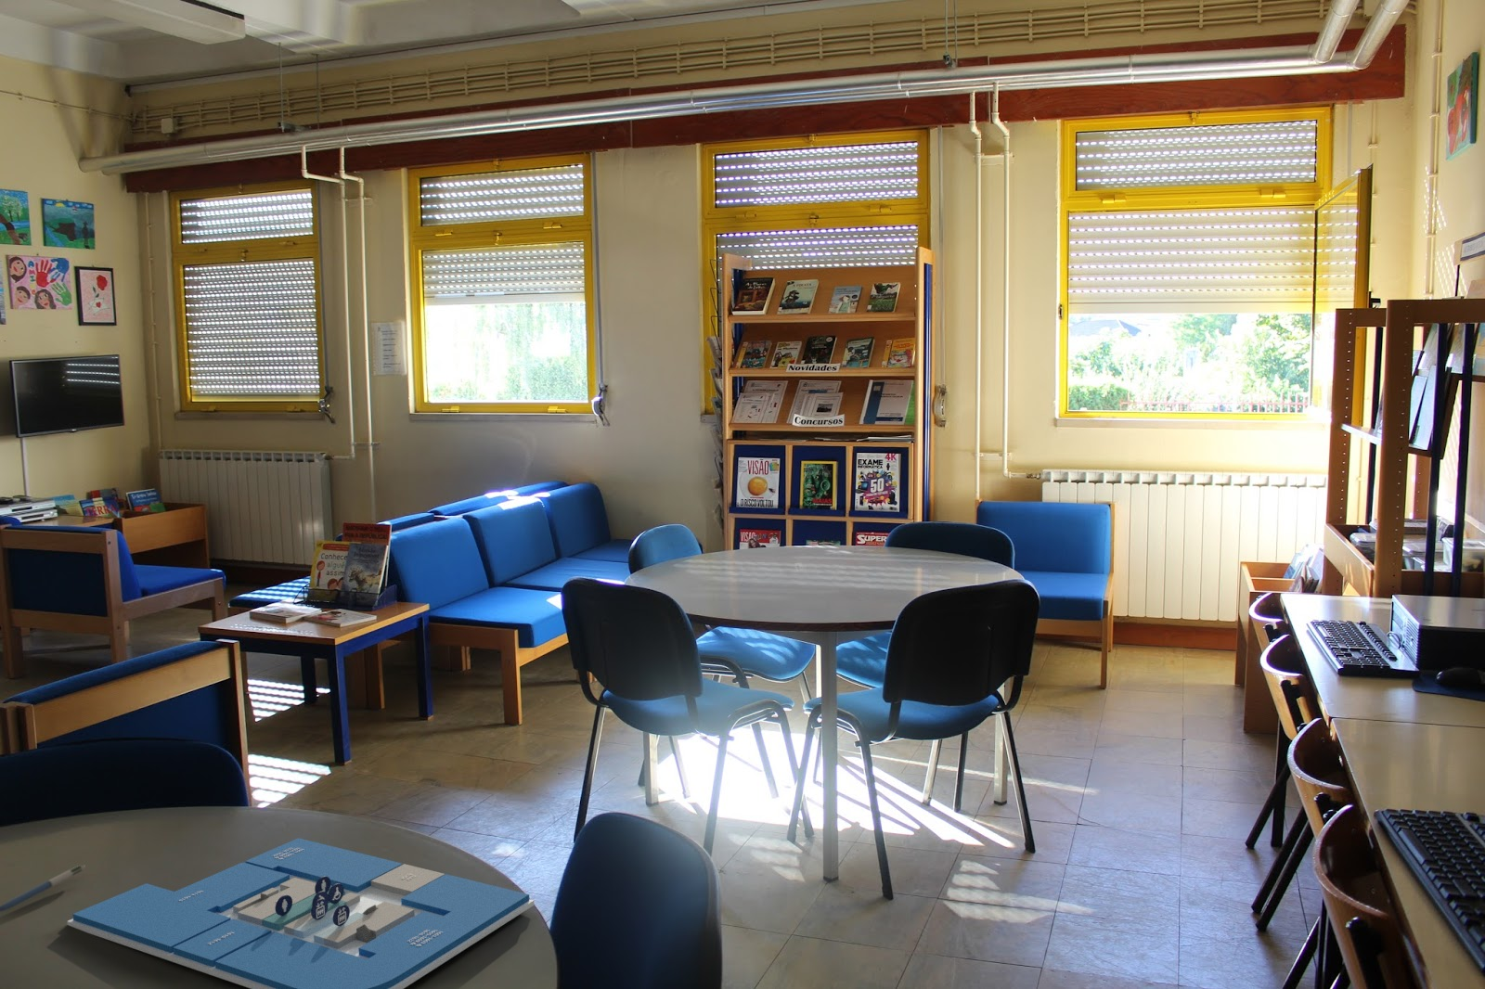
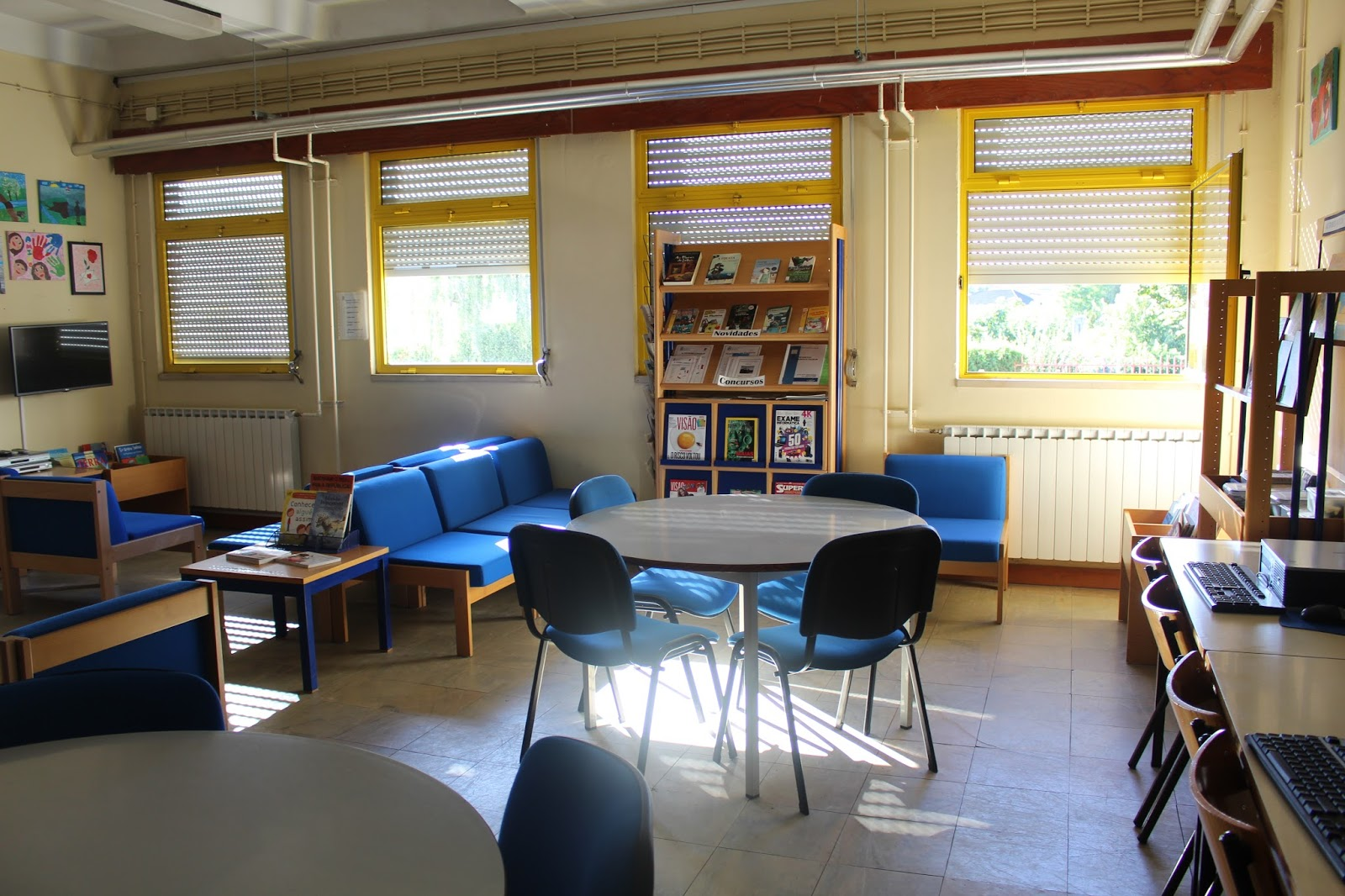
- board game [66,838,534,989]
- pen [0,864,85,912]
